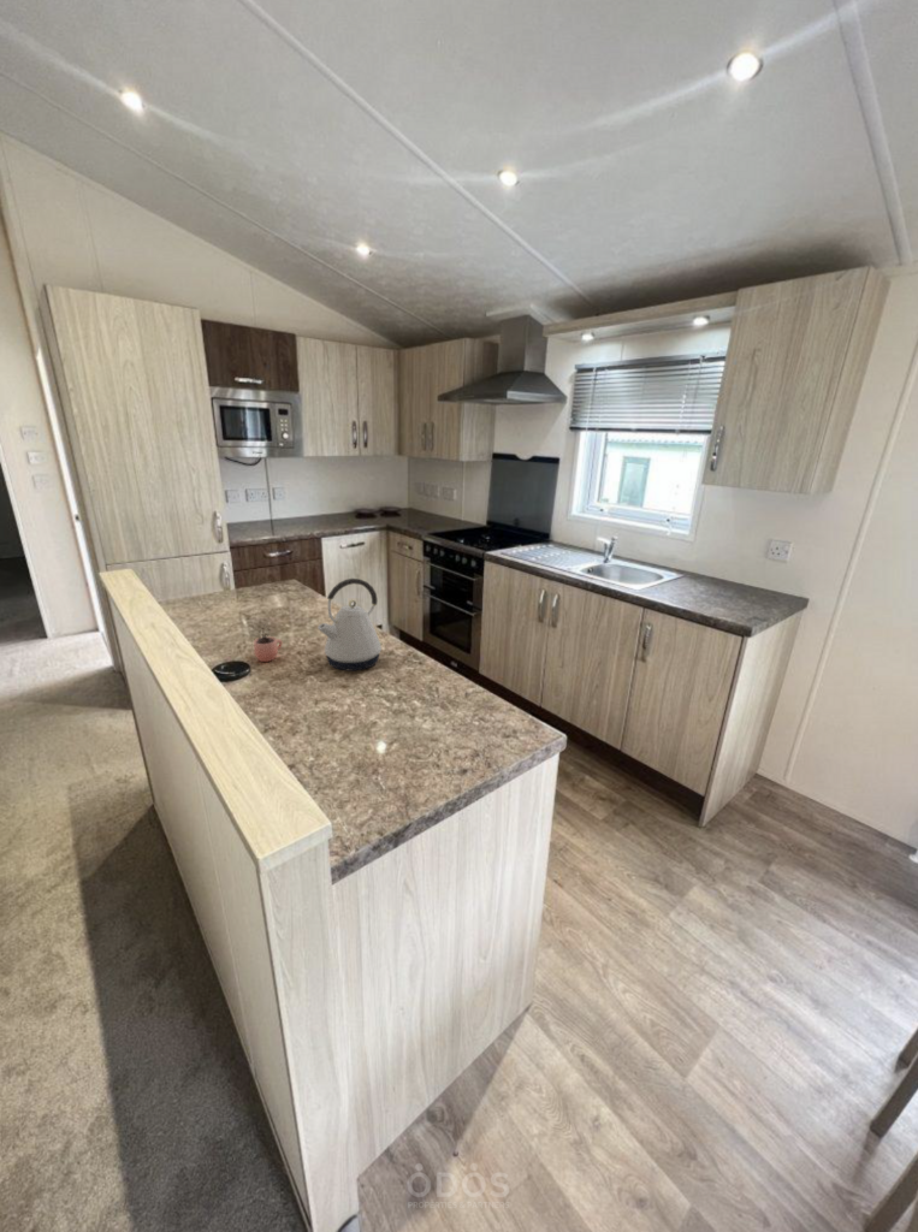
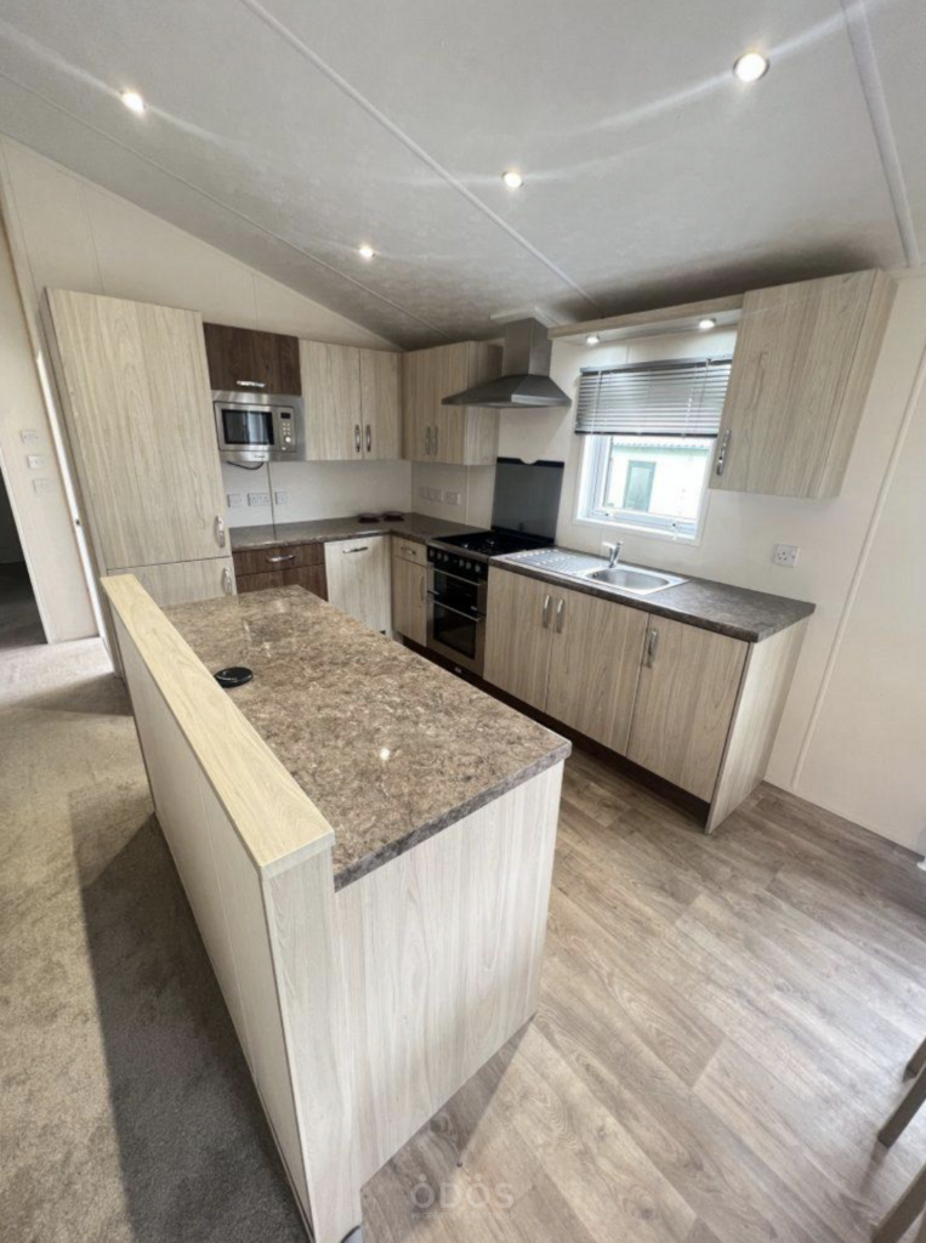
- kettle [316,578,383,673]
- cocoa [251,623,283,663]
